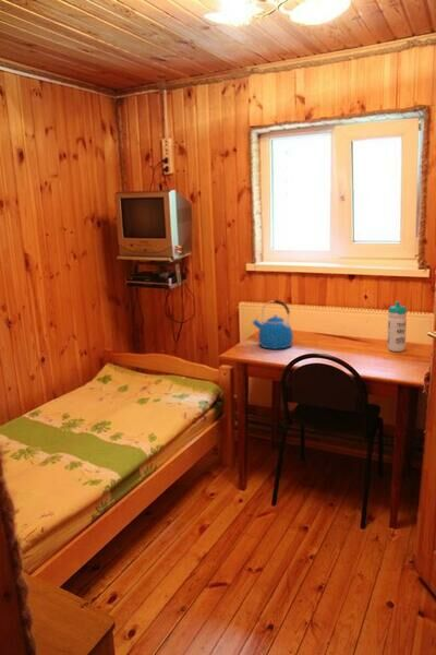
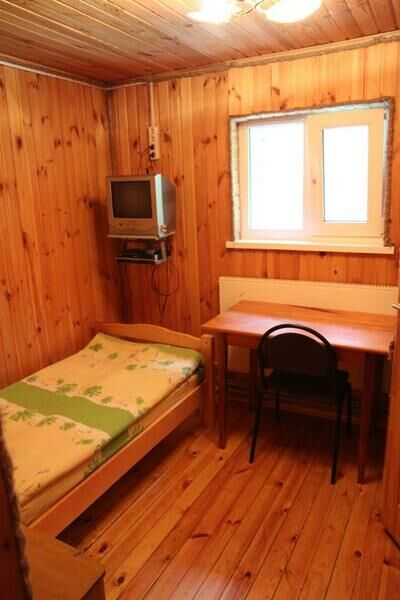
- water bottle [386,300,408,353]
- kettle [252,299,294,350]
